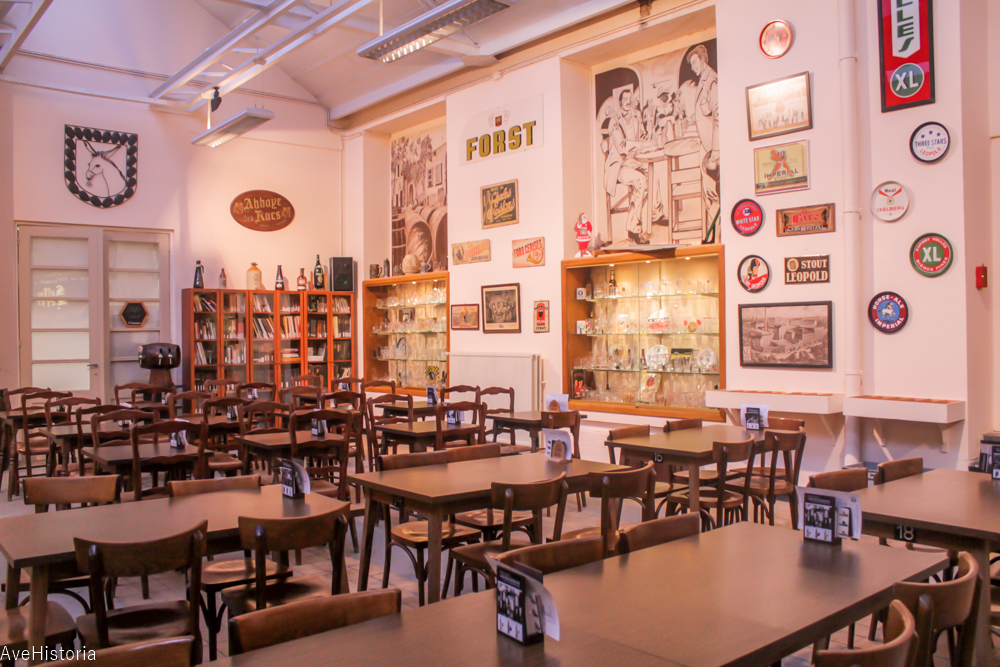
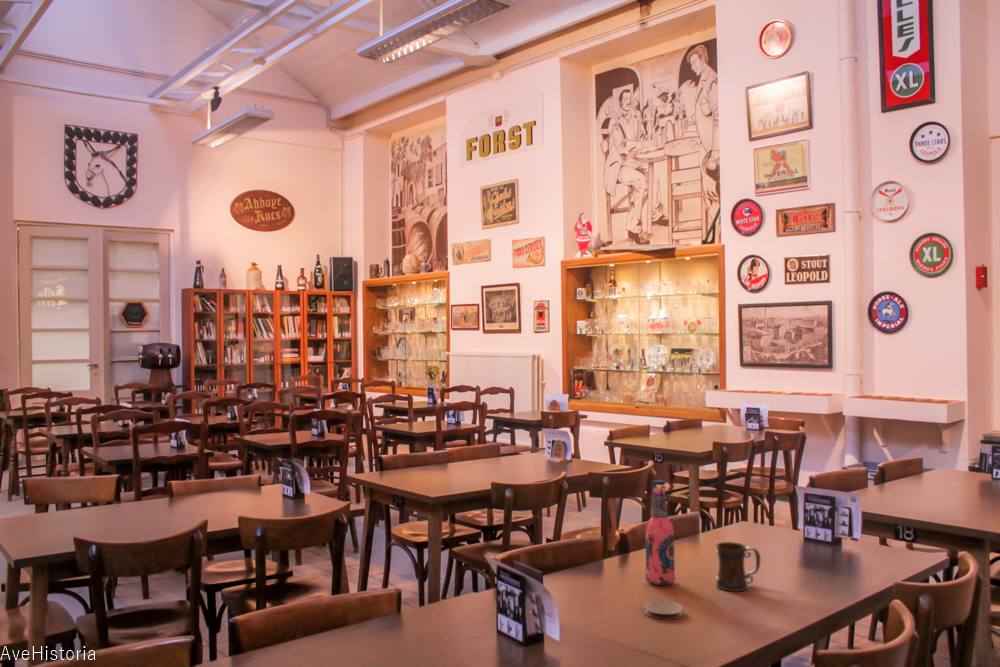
+ coaster [643,600,684,621]
+ beer mug [715,541,761,593]
+ alcohol [644,479,676,587]
